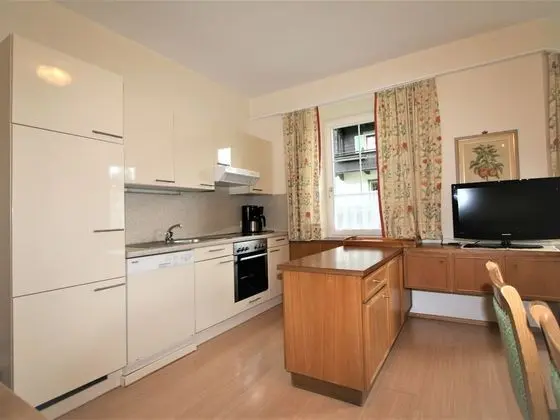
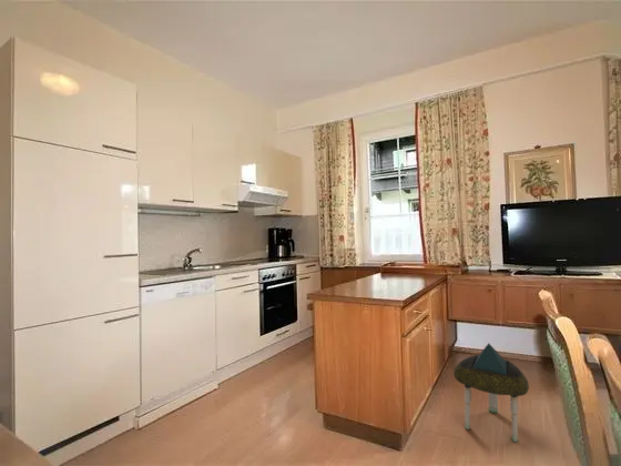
+ stool [452,342,530,443]
